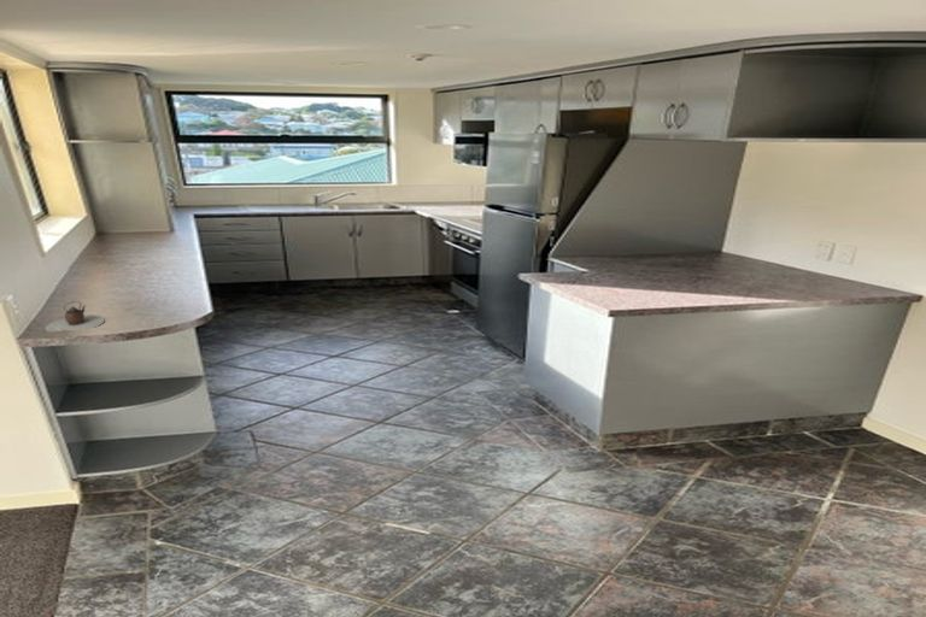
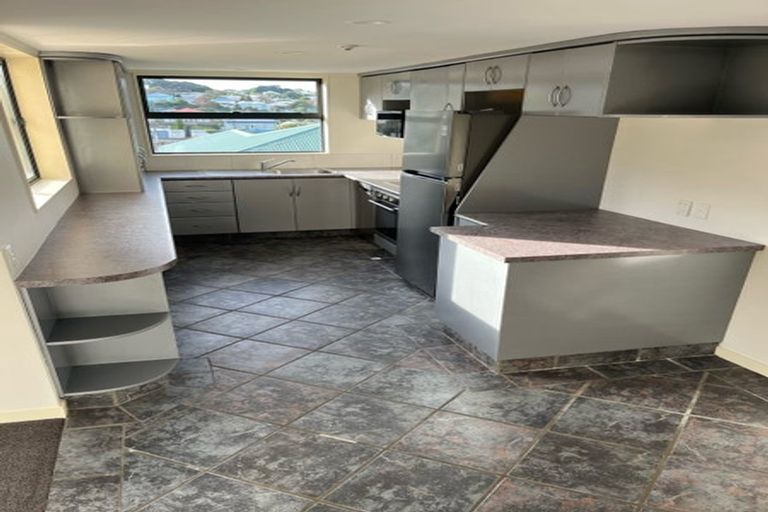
- teapot [43,300,105,333]
